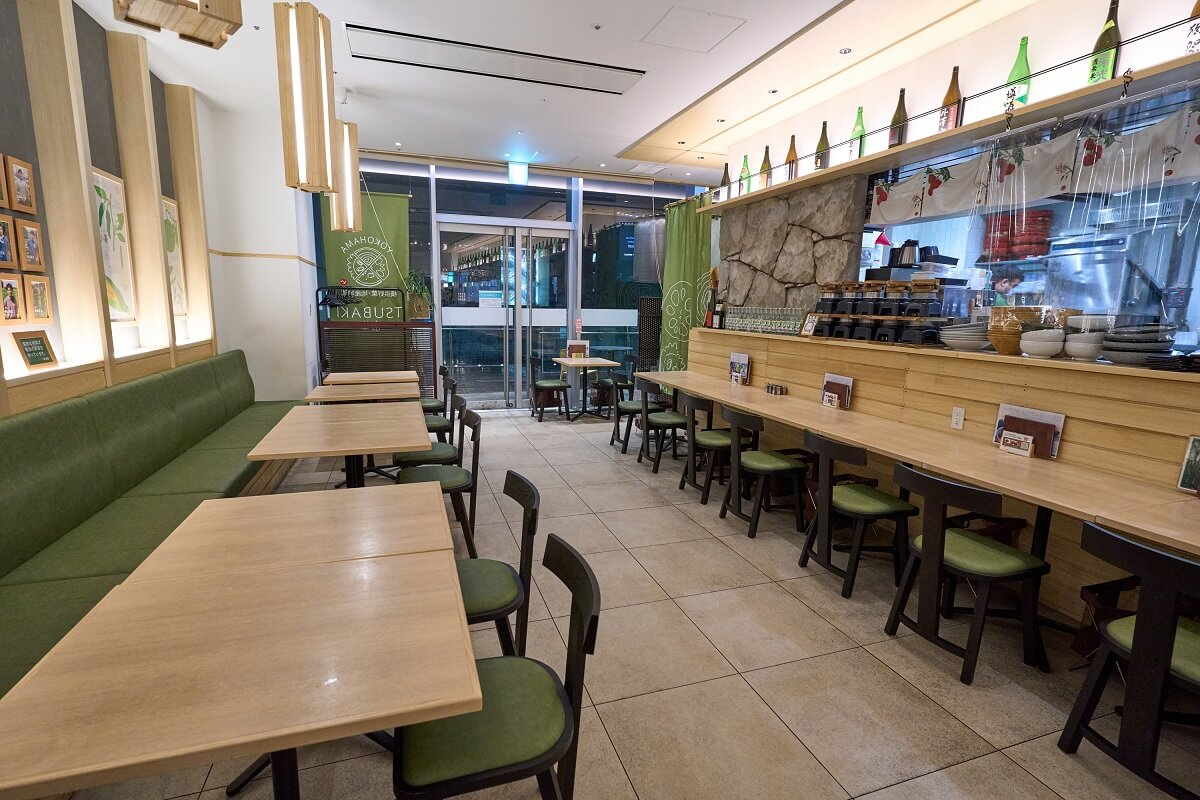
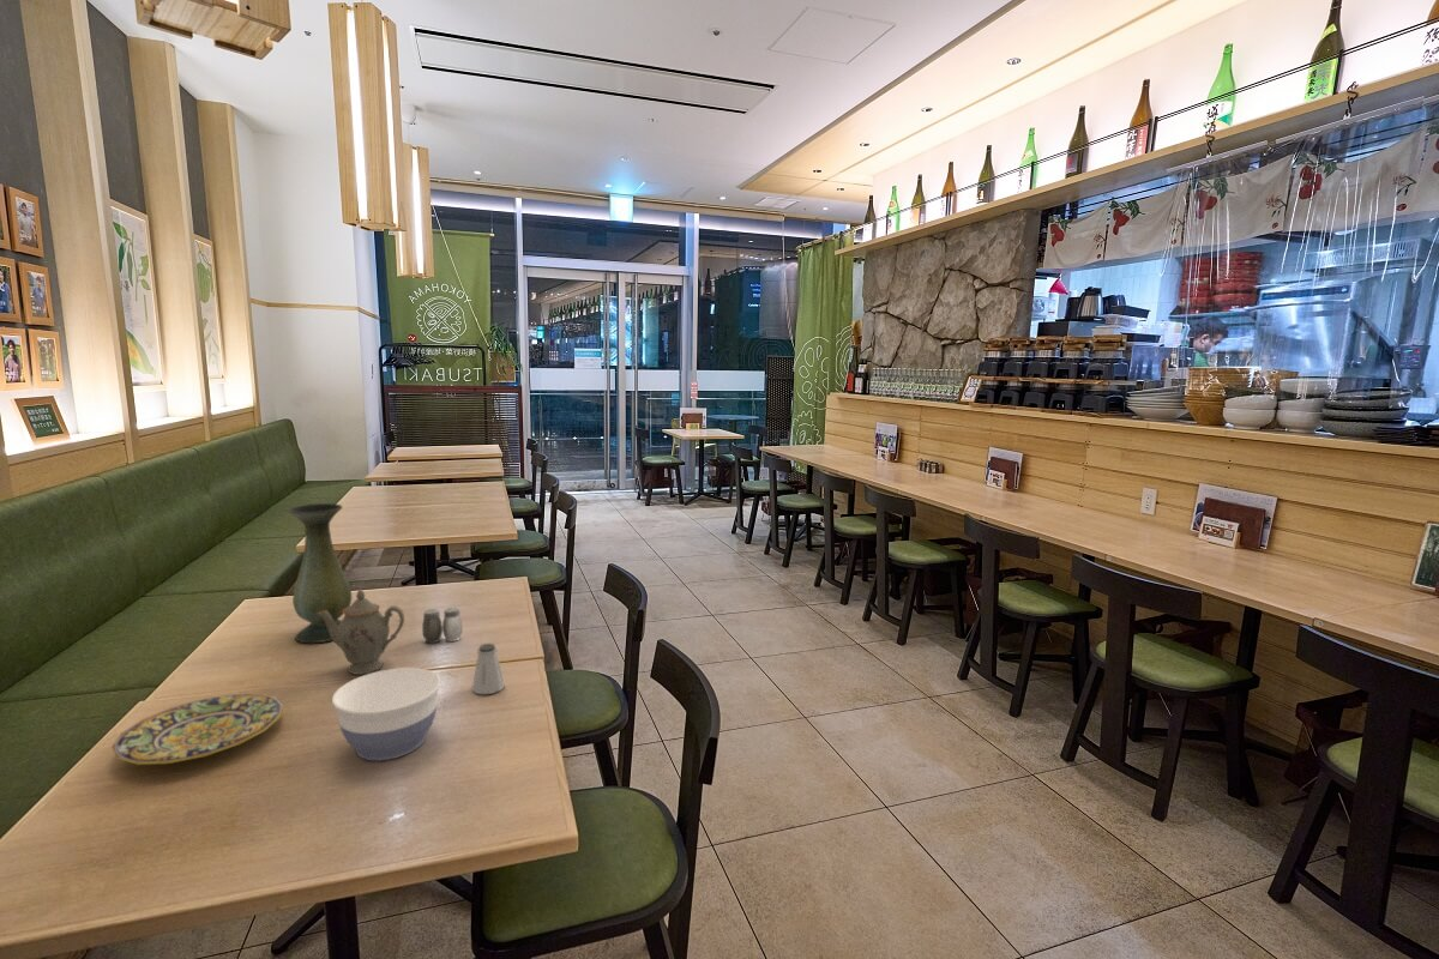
+ bowl [331,667,441,761]
+ plate [110,692,284,766]
+ vase [288,502,353,644]
+ salt and pepper shaker [421,607,464,644]
+ chinaware [318,589,405,676]
+ saltshaker [471,643,506,695]
